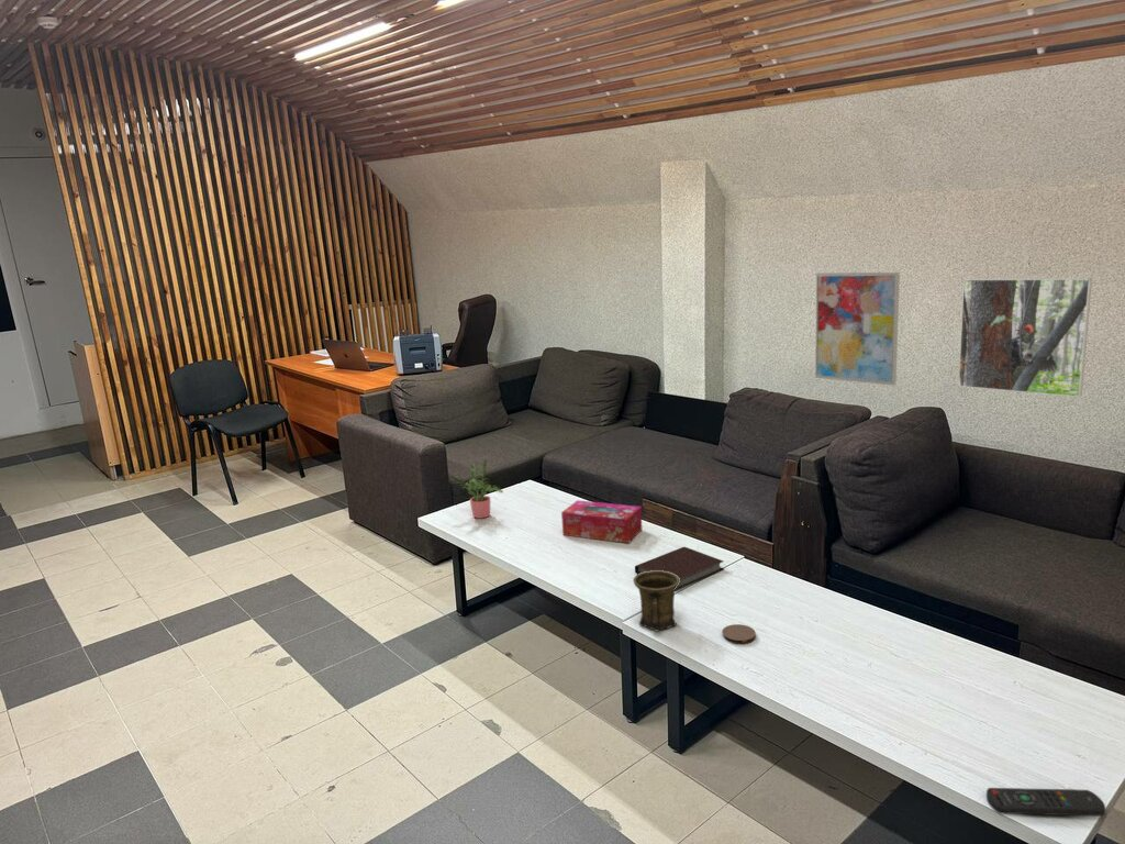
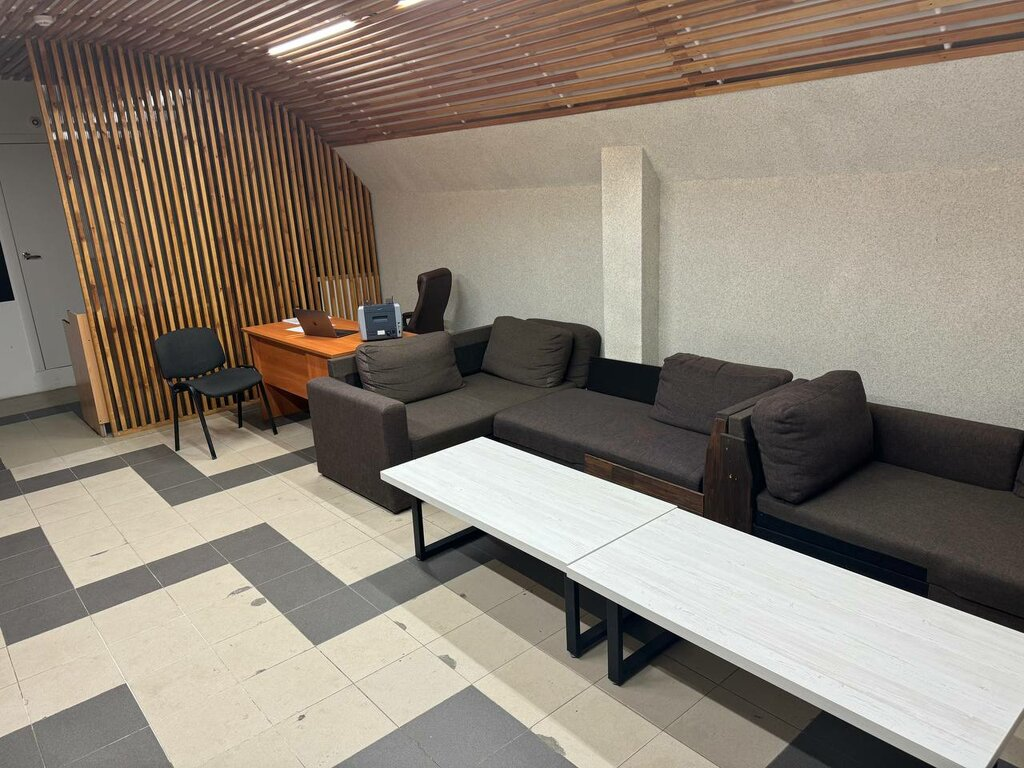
- tissue box [560,499,643,544]
- notebook [634,546,725,591]
- mug [632,570,680,632]
- remote control [985,787,1106,818]
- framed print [957,277,1093,399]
- wall art [814,271,901,387]
- coaster [721,623,757,646]
- potted plant [452,459,504,520]
